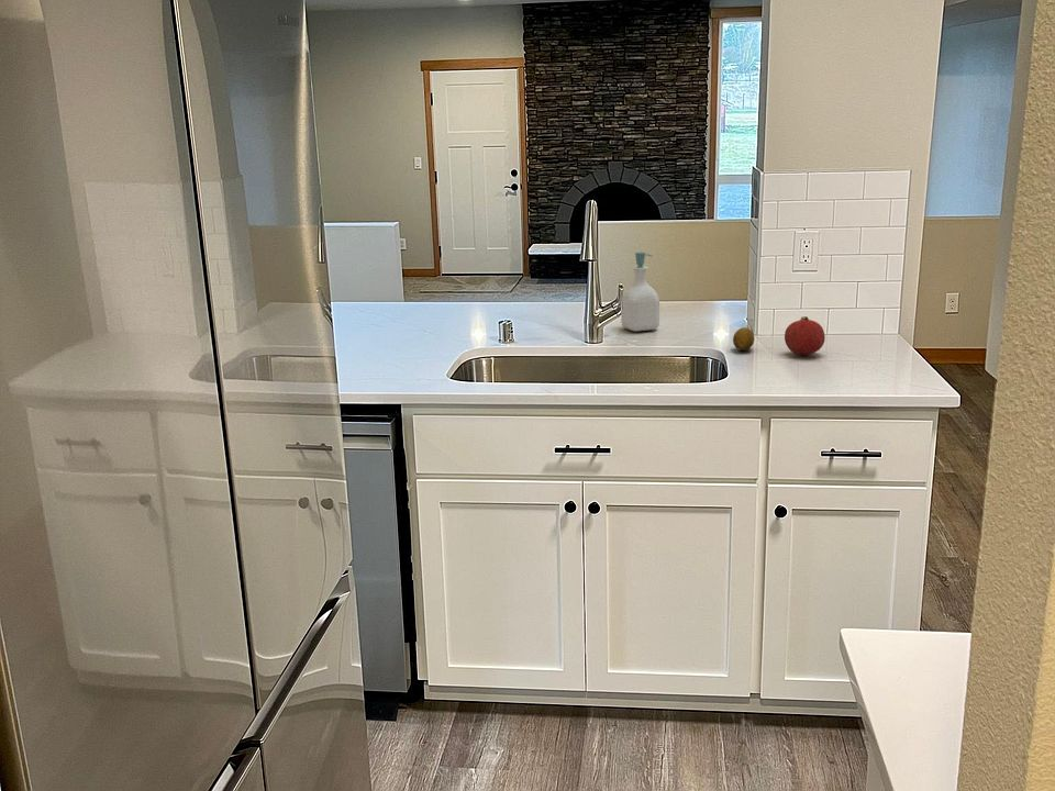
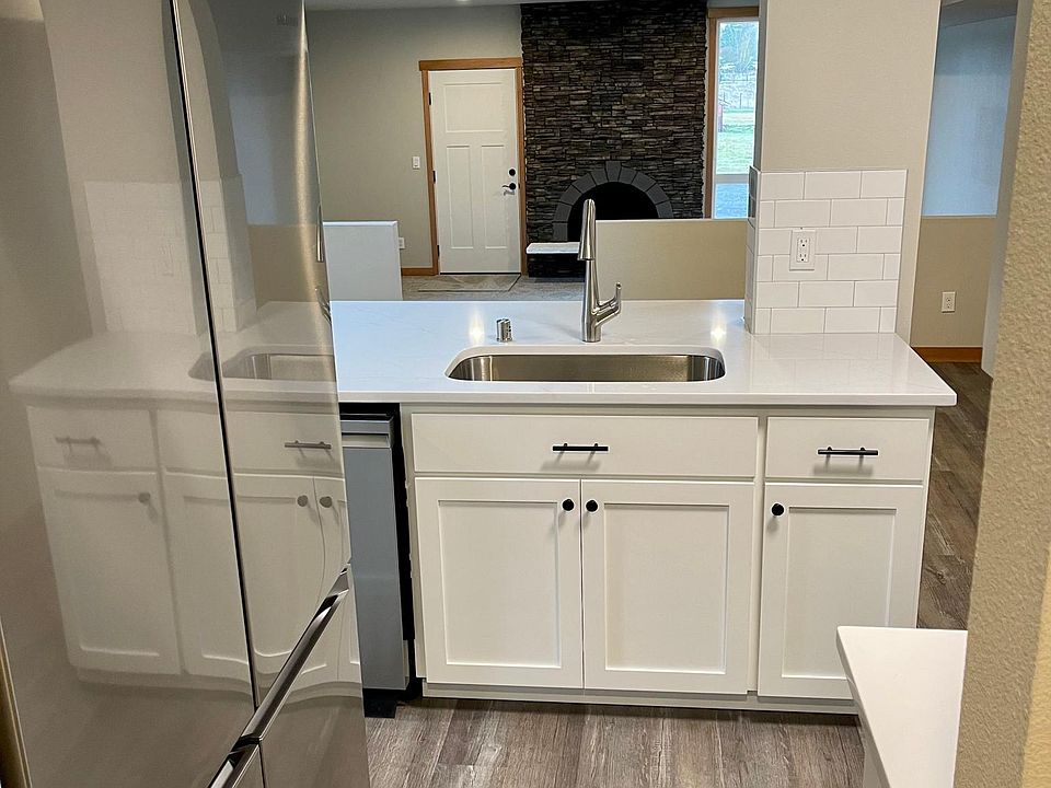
- fruit [784,315,826,356]
- soap bottle [620,250,660,333]
- fruit [732,326,755,352]
